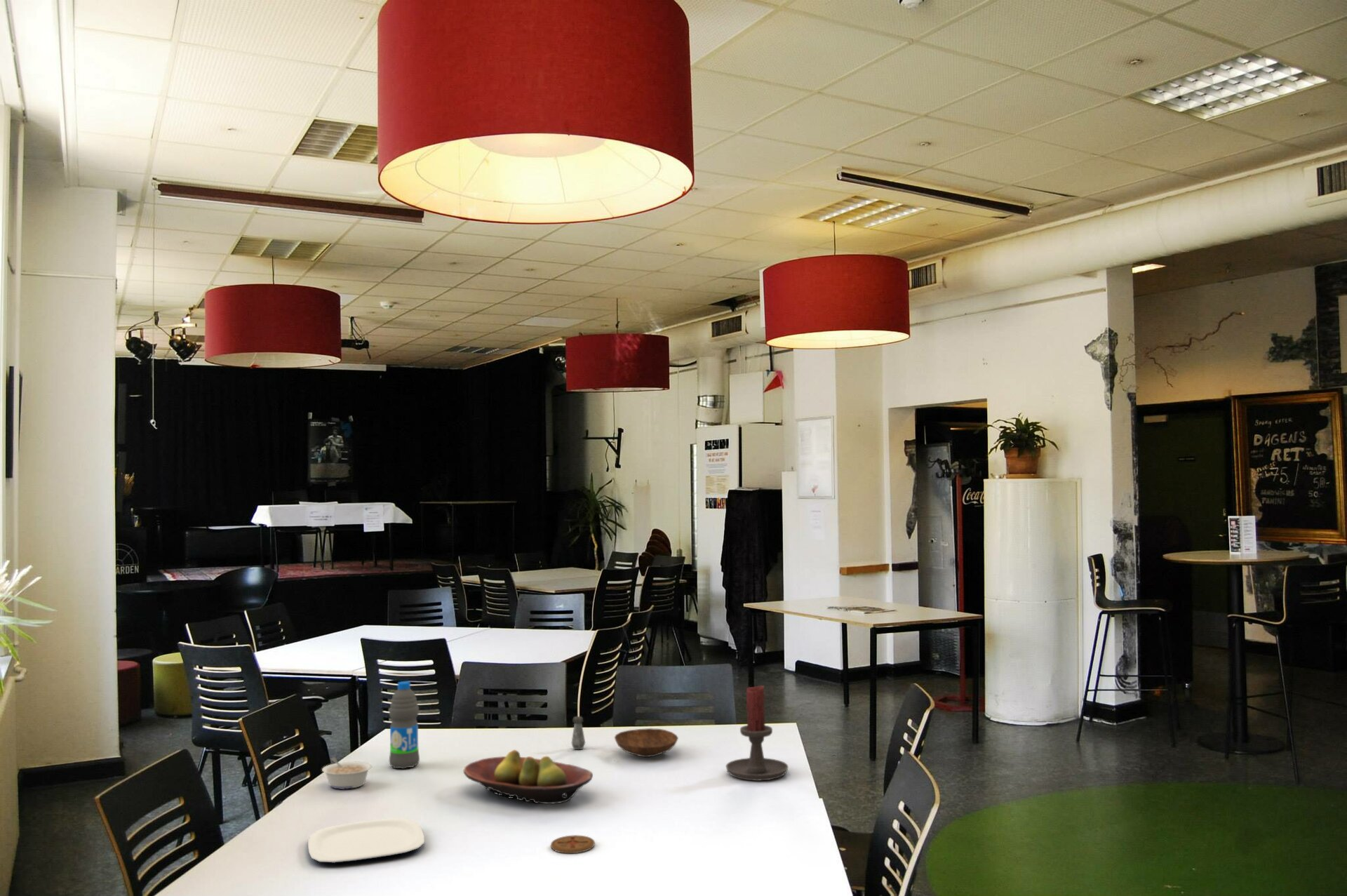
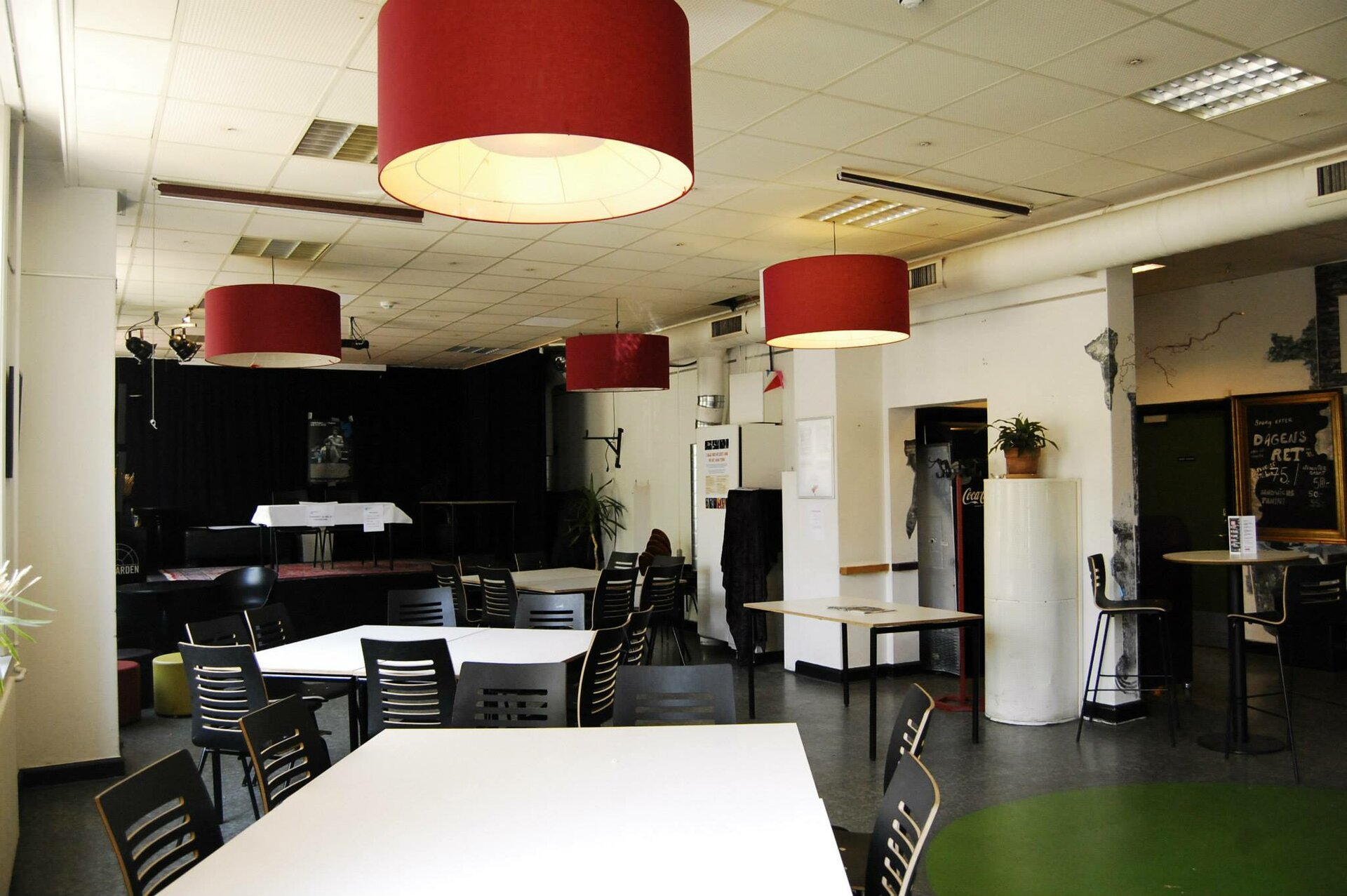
- plate [307,817,425,864]
- salt shaker [571,716,586,750]
- legume [321,756,373,790]
- coaster [550,834,596,854]
- fruit bowl [463,749,594,805]
- bowl [614,728,679,758]
- candle holder [725,685,789,782]
- water bottle [389,681,420,770]
